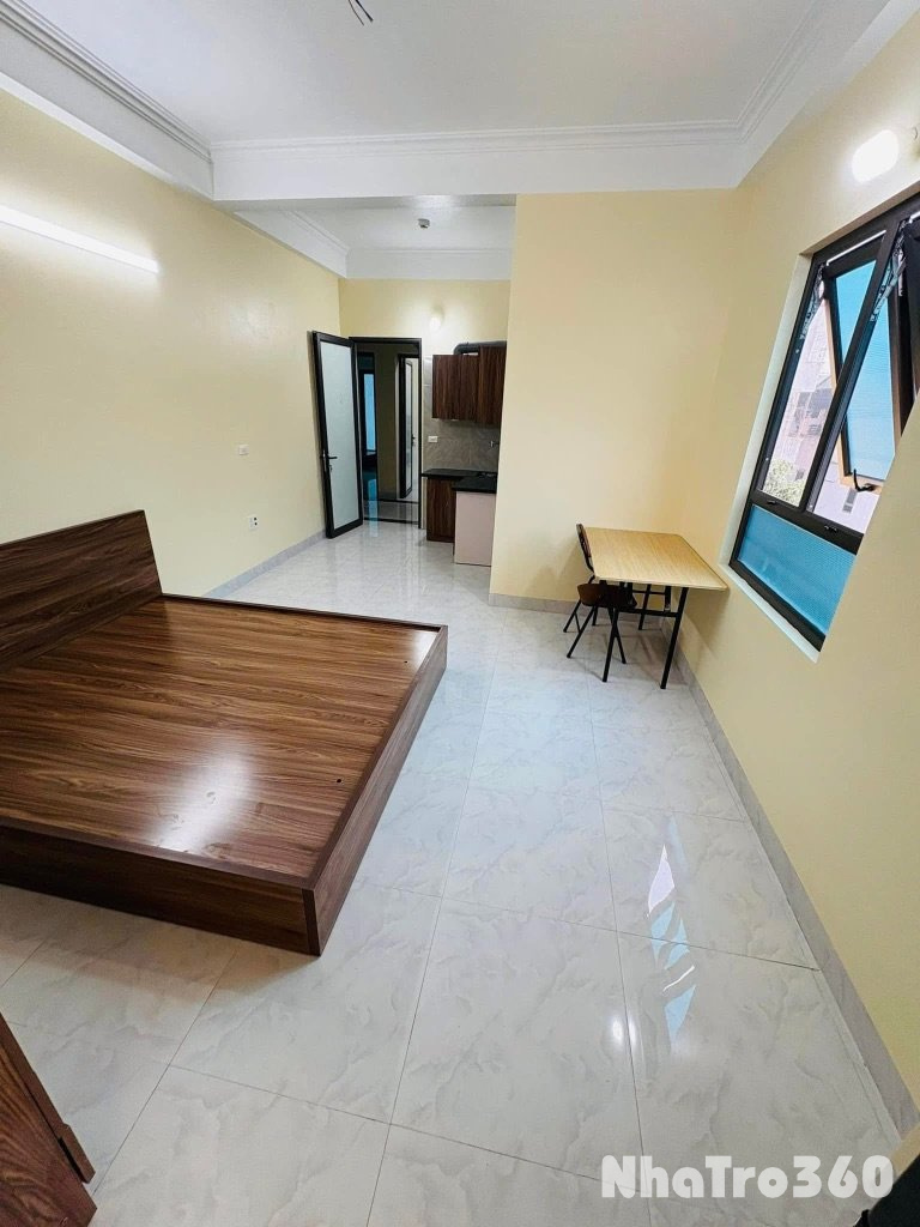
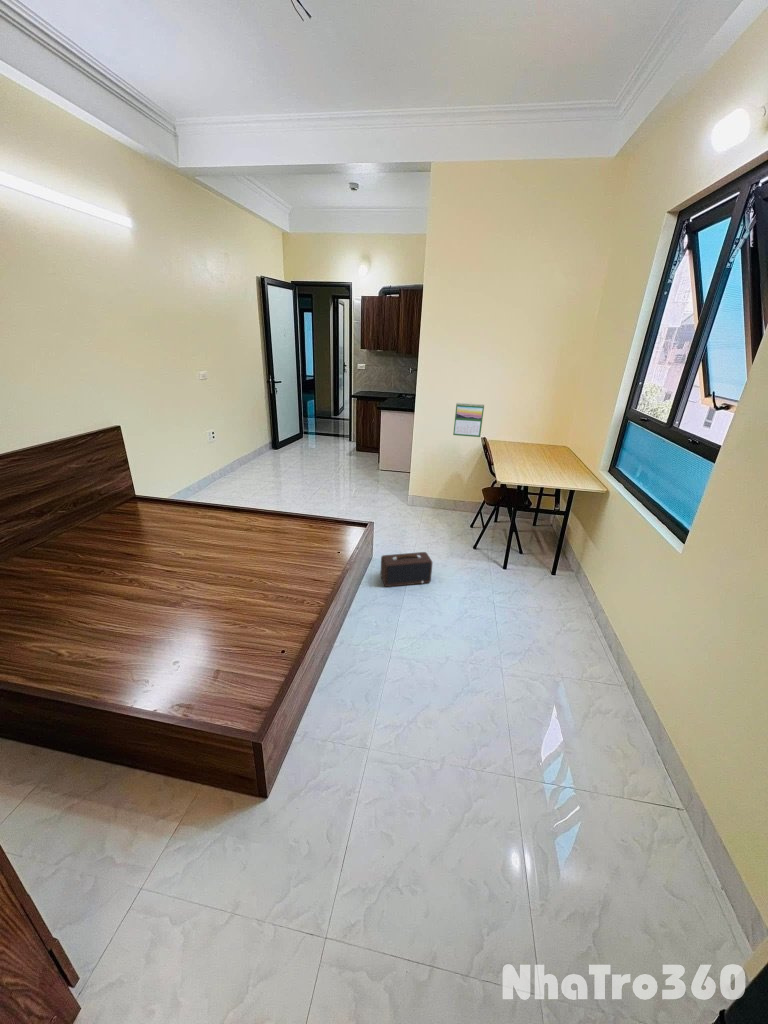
+ calendar [452,402,485,438]
+ speaker [380,551,433,588]
